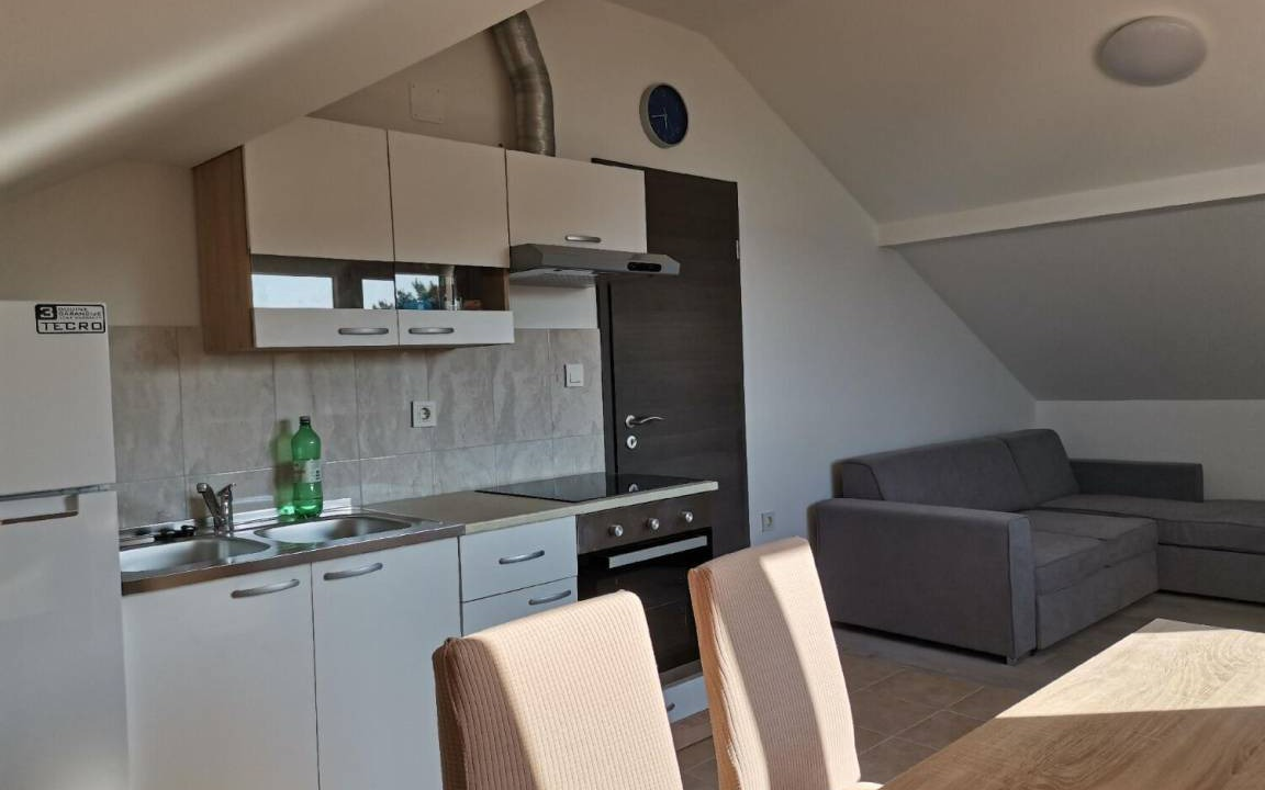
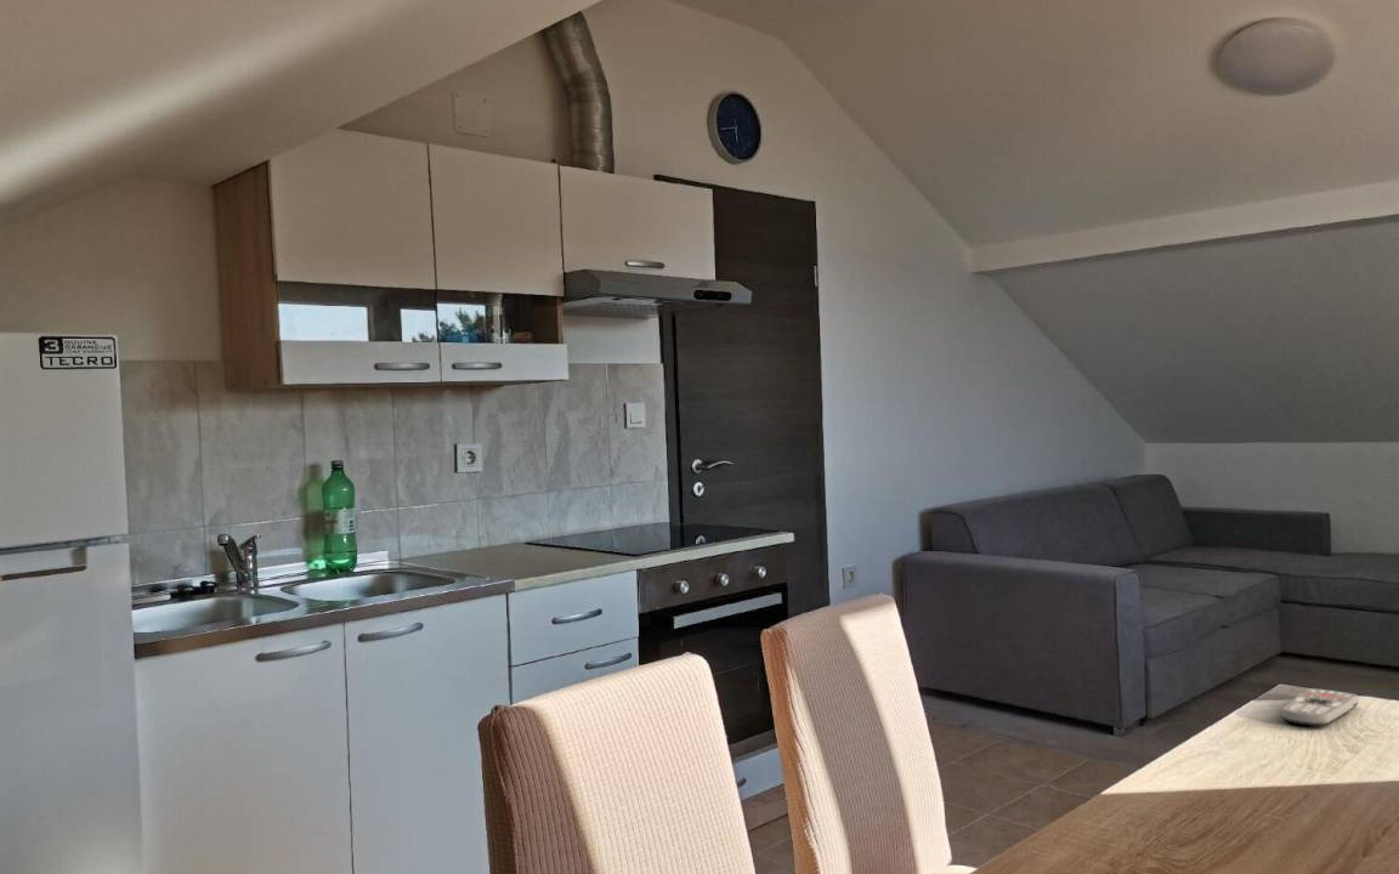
+ remote control [1280,687,1360,727]
